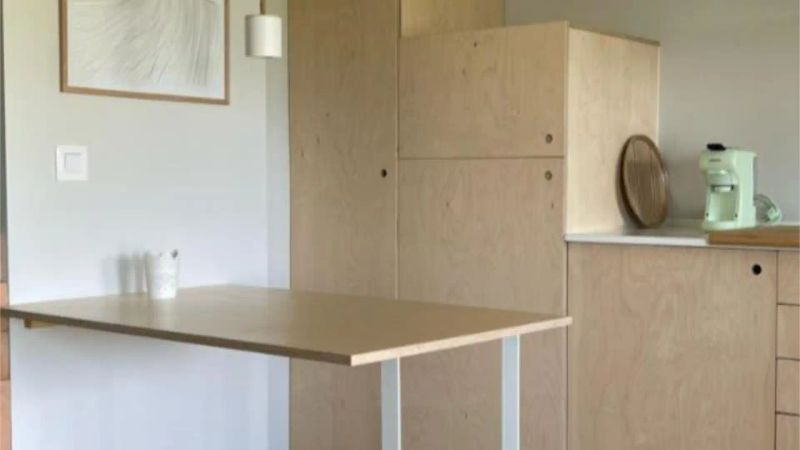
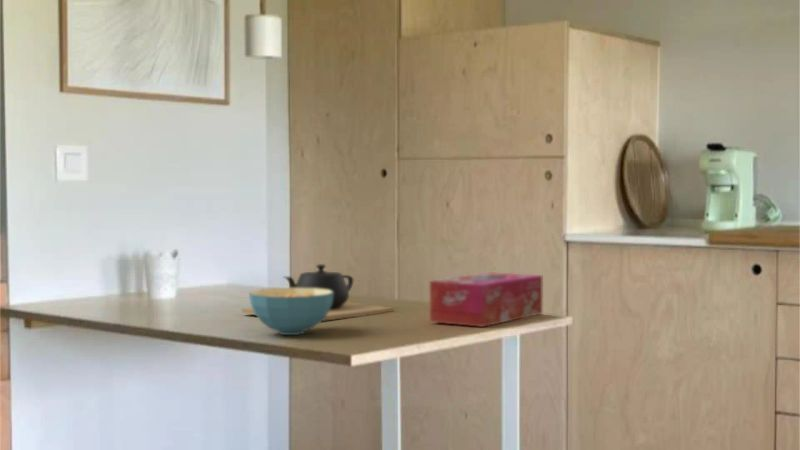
+ cereal bowl [248,287,334,336]
+ teapot [241,263,394,322]
+ tissue box [429,271,543,328]
